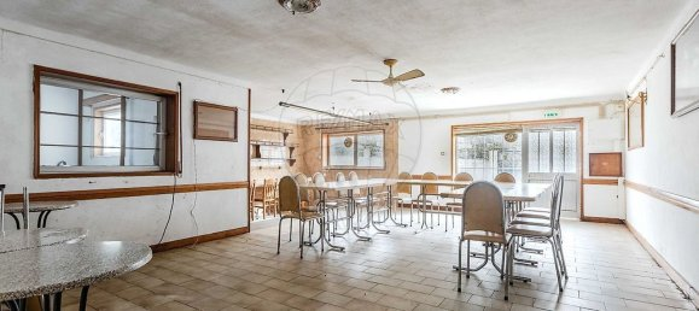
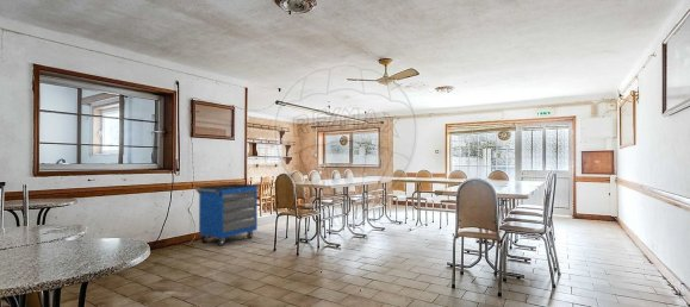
+ storage cabinet [194,183,259,248]
